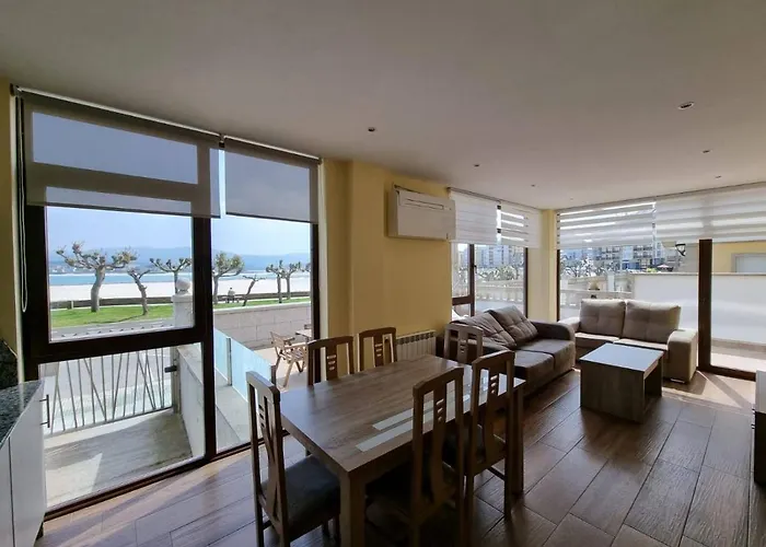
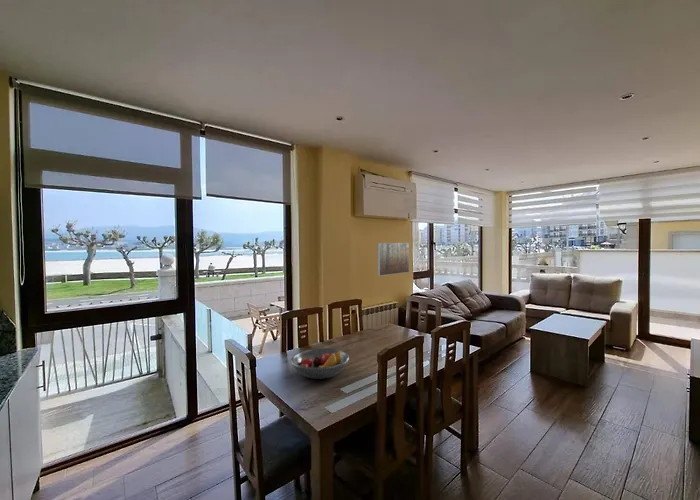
+ fruit bowl [290,347,350,380]
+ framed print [377,242,410,277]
